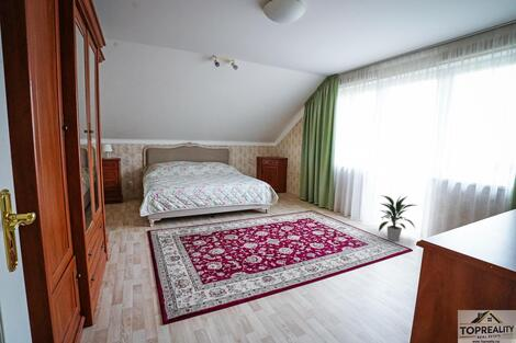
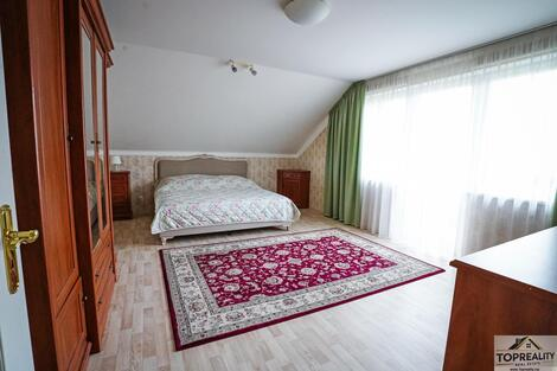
- indoor plant [378,194,417,242]
